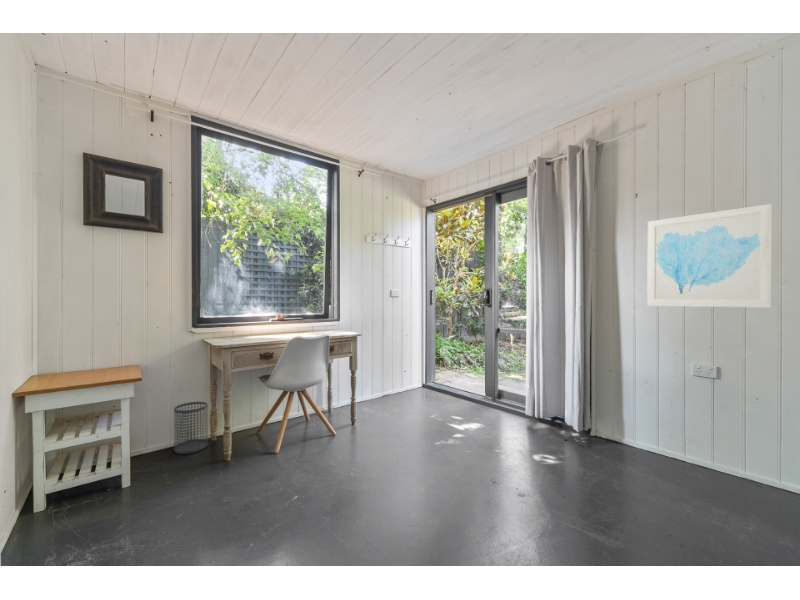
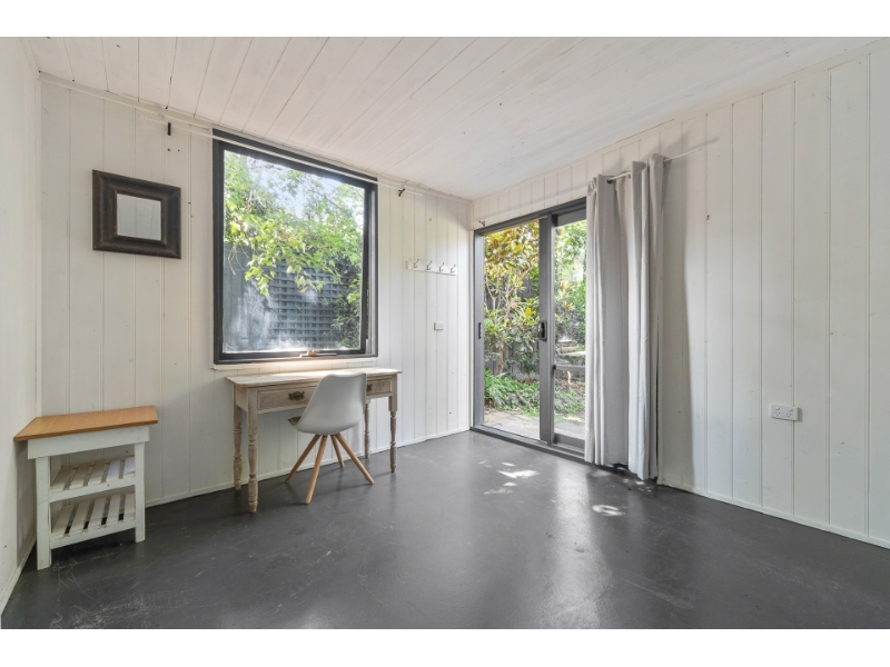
- wastebasket [173,401,209,455]
- wall art [646,203,773,309]
